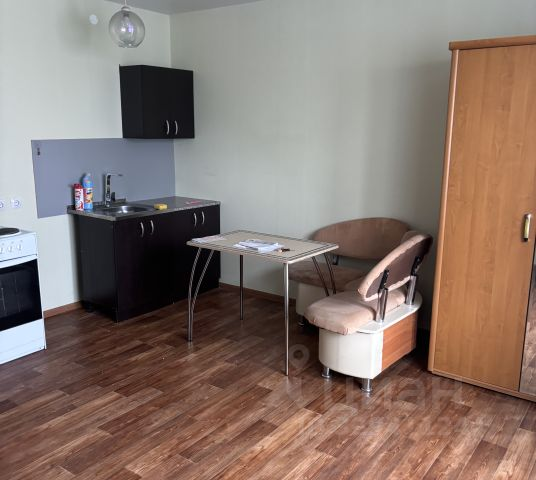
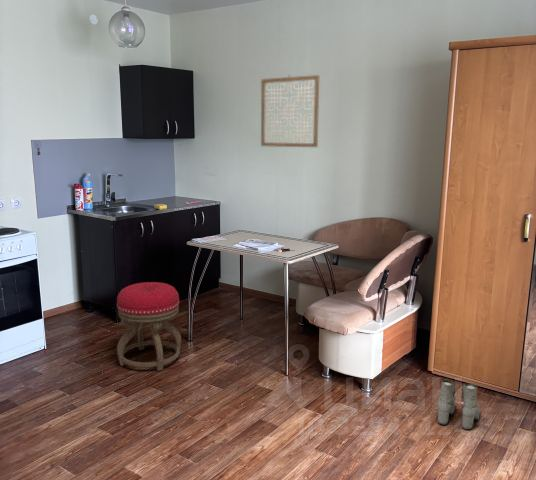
+ stool [116,281,182,372]
+ wall art [260,74,320,148]
+ boots [437,379,481,430]
